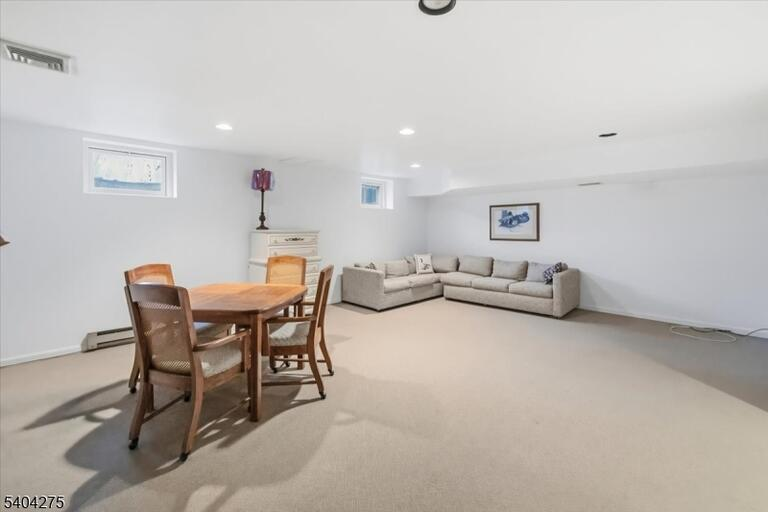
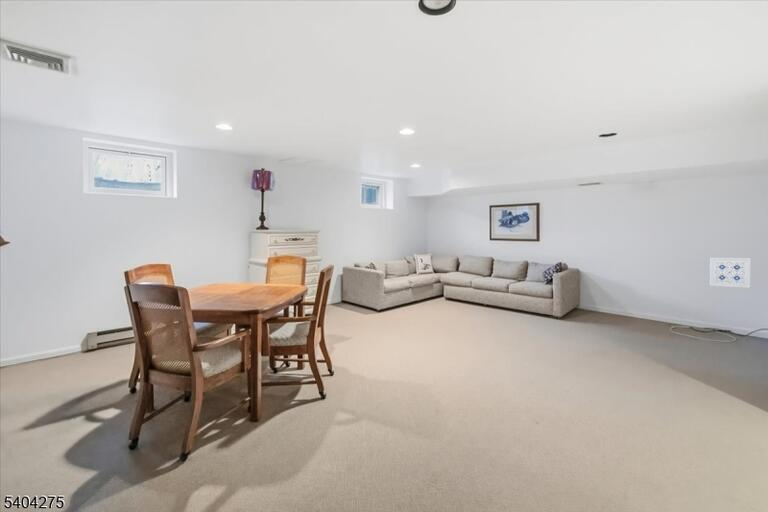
+ wall art [709,257,752,289]
